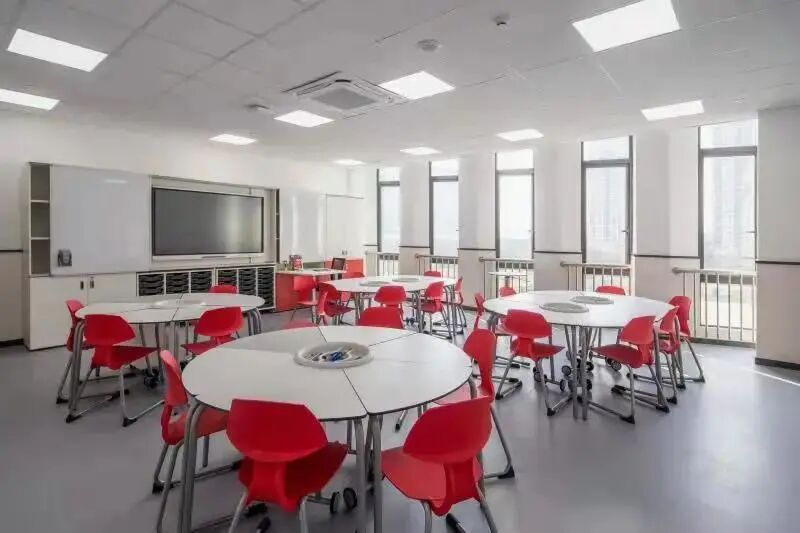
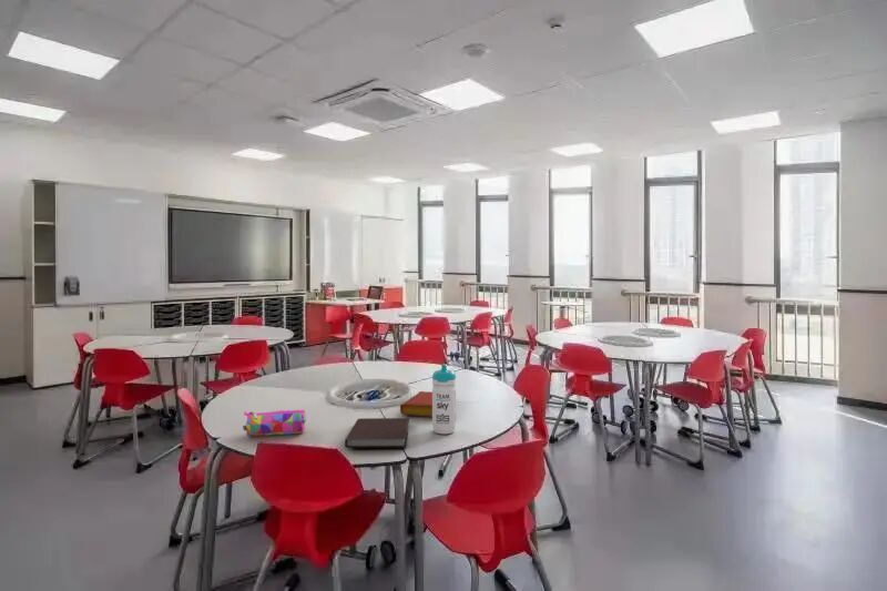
+ book [399,390,432,418]
+ notebook [344,417,410,449]
+ water bottle [431,364,457,435]
+ pencil case [242,408,307,437]
